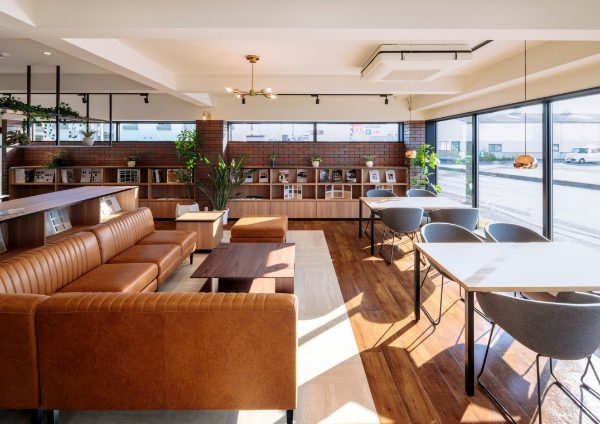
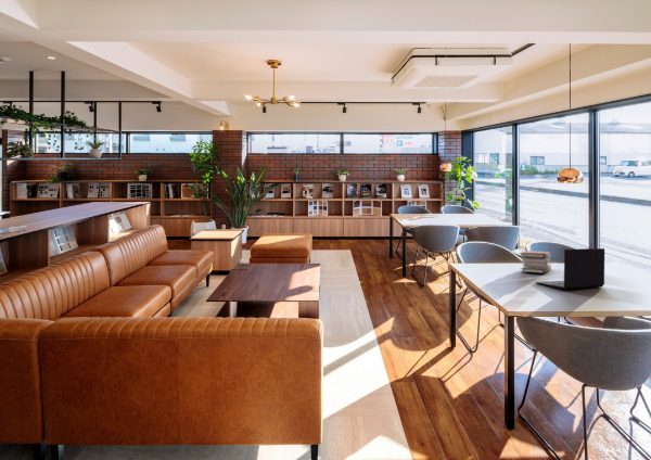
+ book stack [518,250,553,274]
+ laptop [534,247,605,290]
